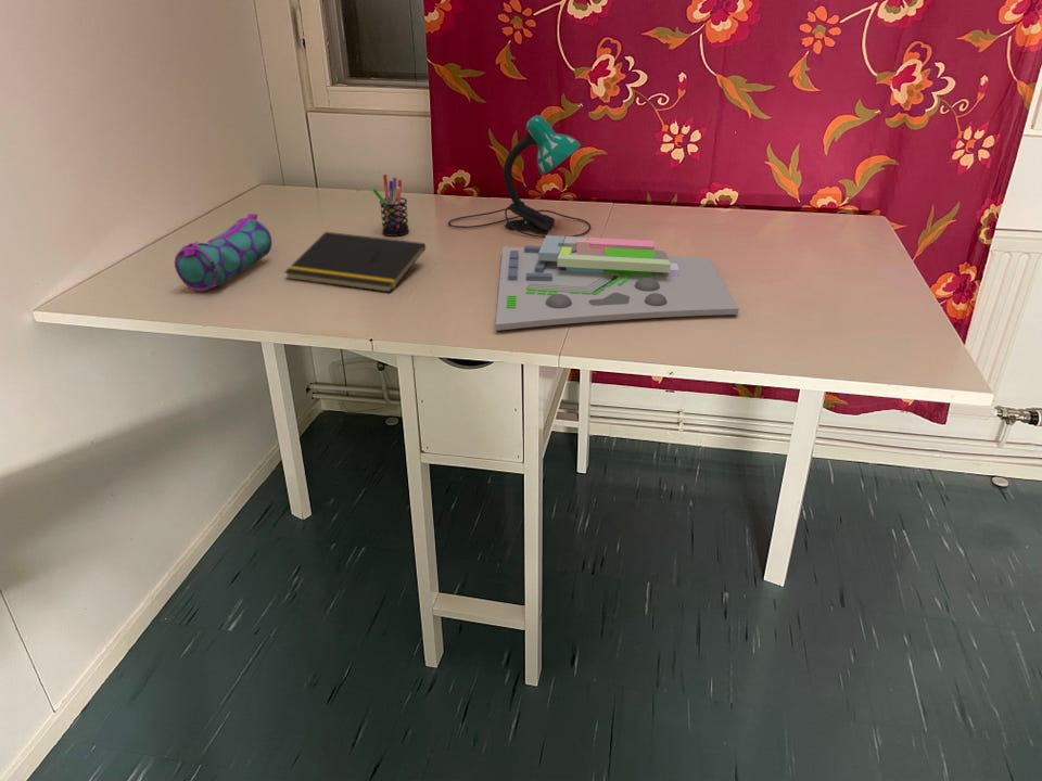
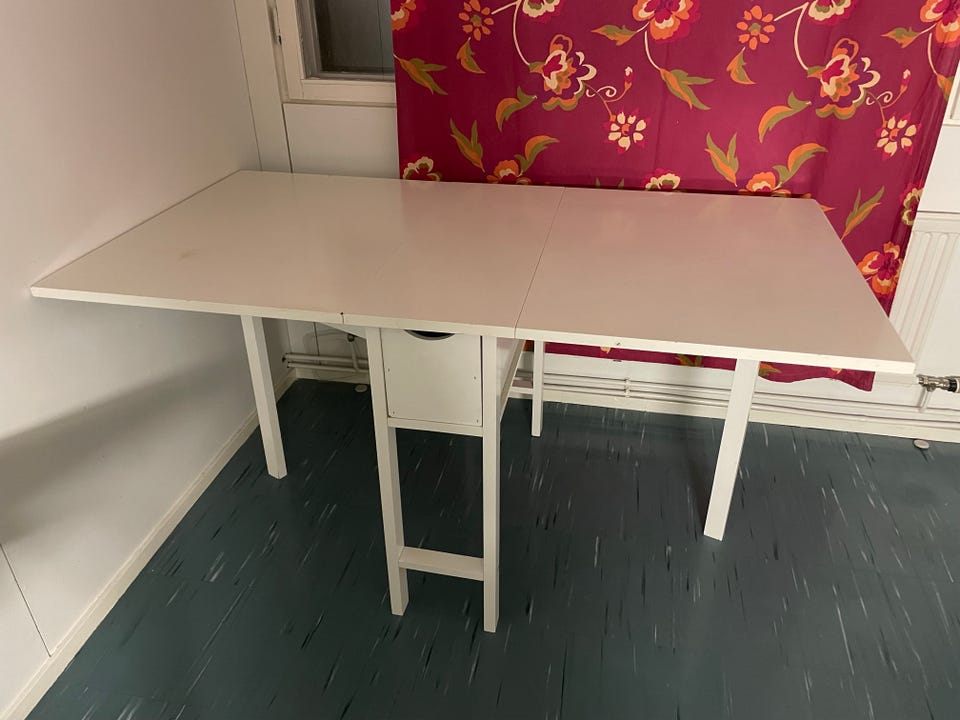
- pen holder [371,174,410,238]
- pencil case [174,213,272,293]
- architectural model [495,234,739,332]
- notepad [283,231,427,293]
- desk lamp [447,114,592,239]
